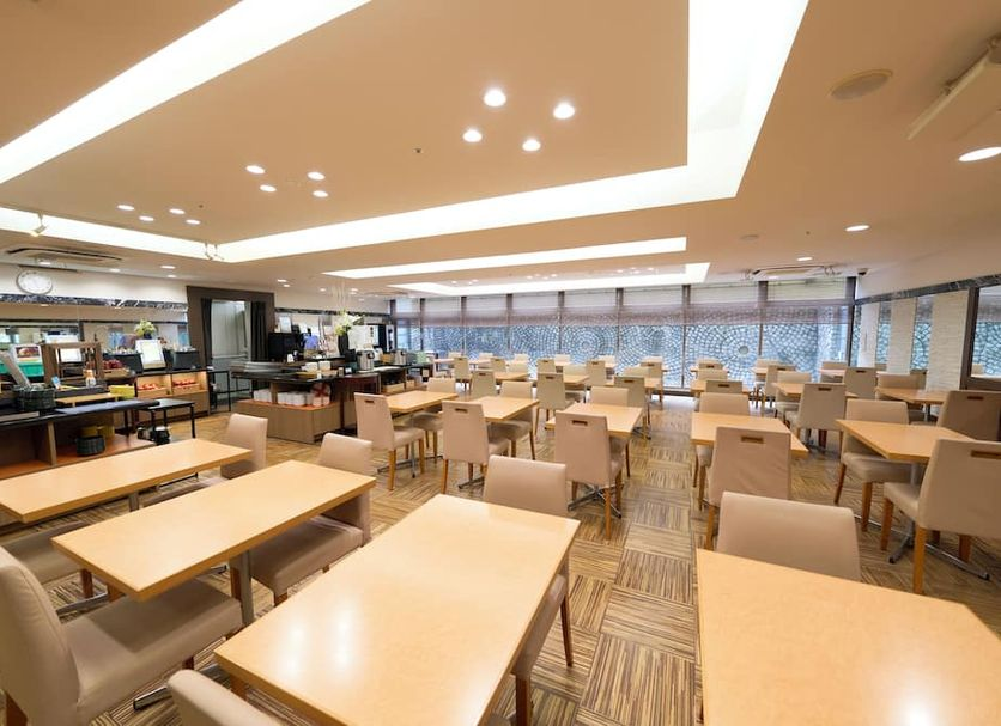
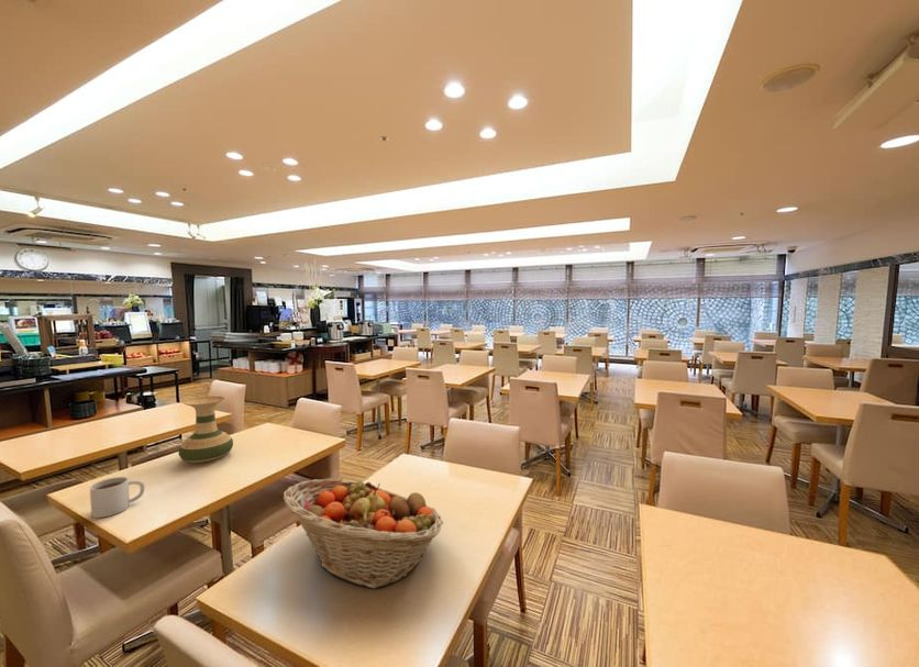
+ fruit basket [283,478,444,589]
+ mug [89,476,145,519]
+ vase [177,396,234,464]
